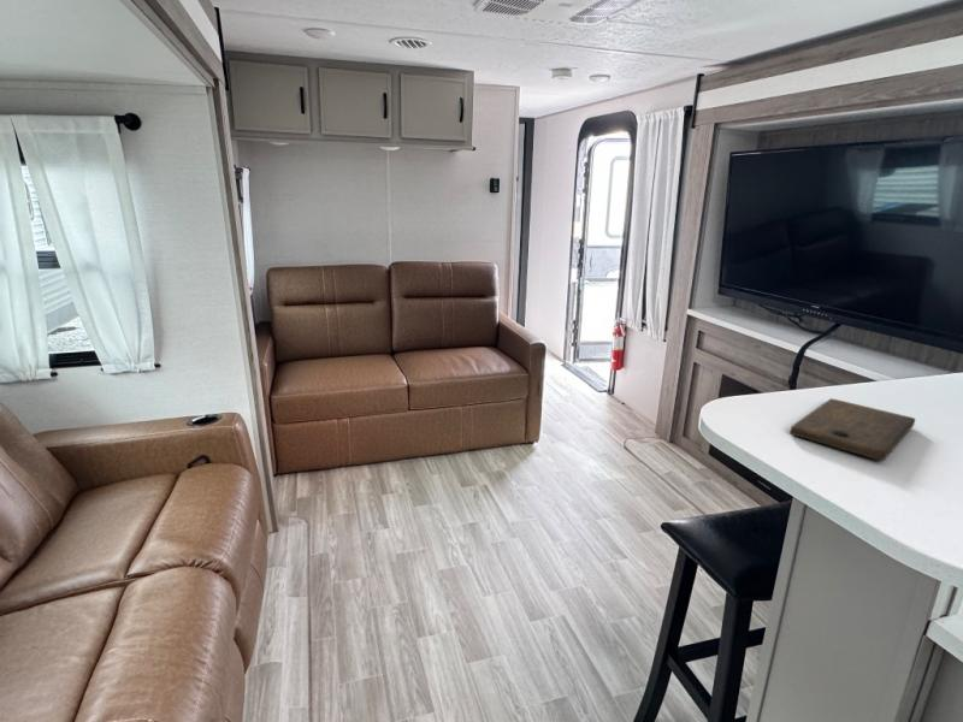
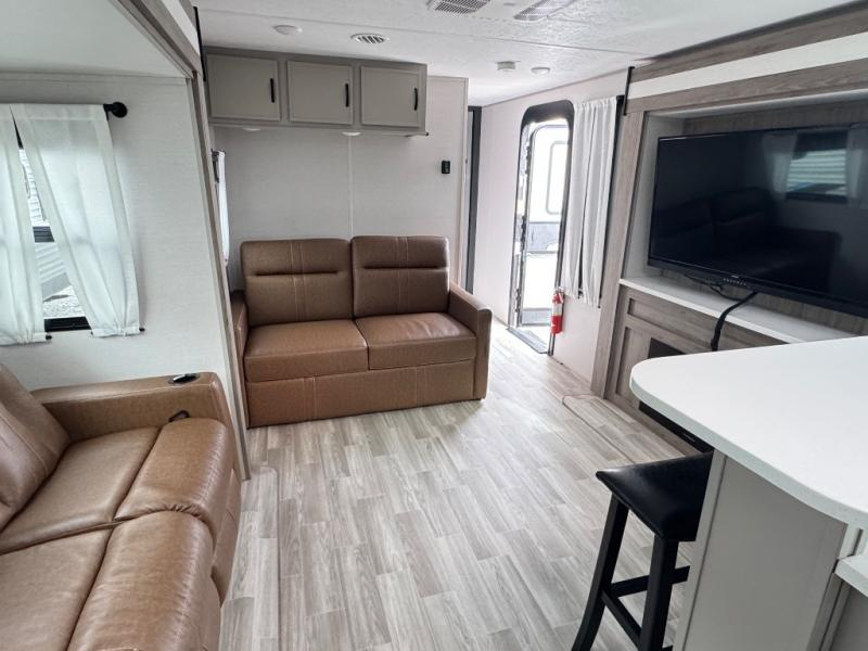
- cutting board [788,397,916,462]
